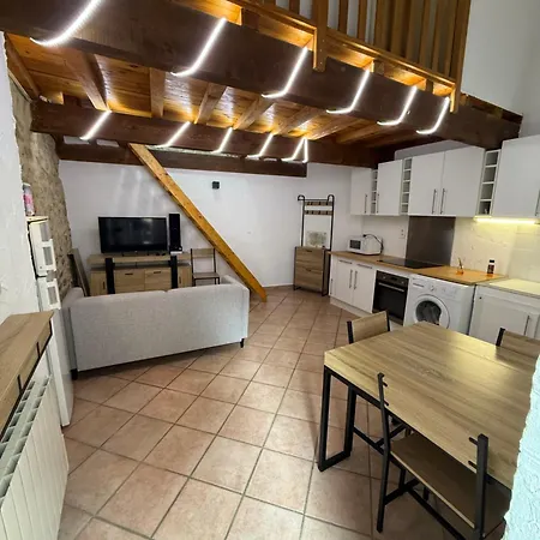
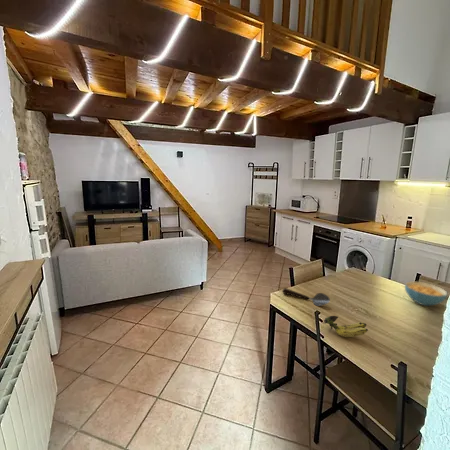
+ banana [322,315,369,338]
+ cereal bowl [404,280,448,307]
+ spoon [282,287,331,306]
